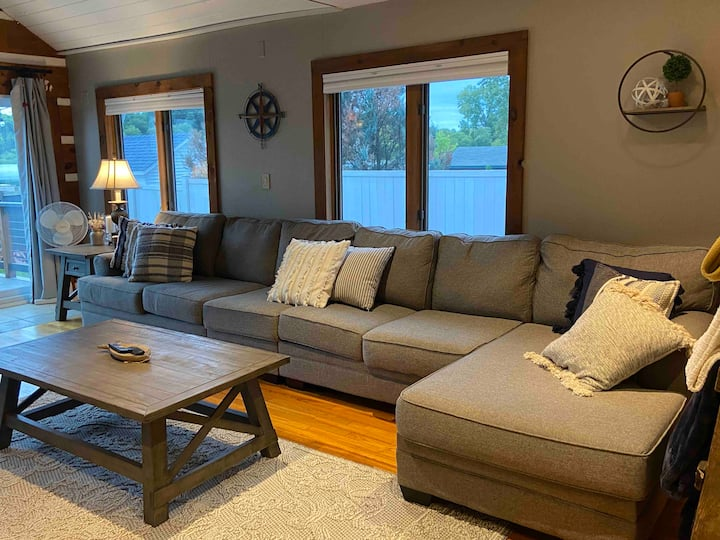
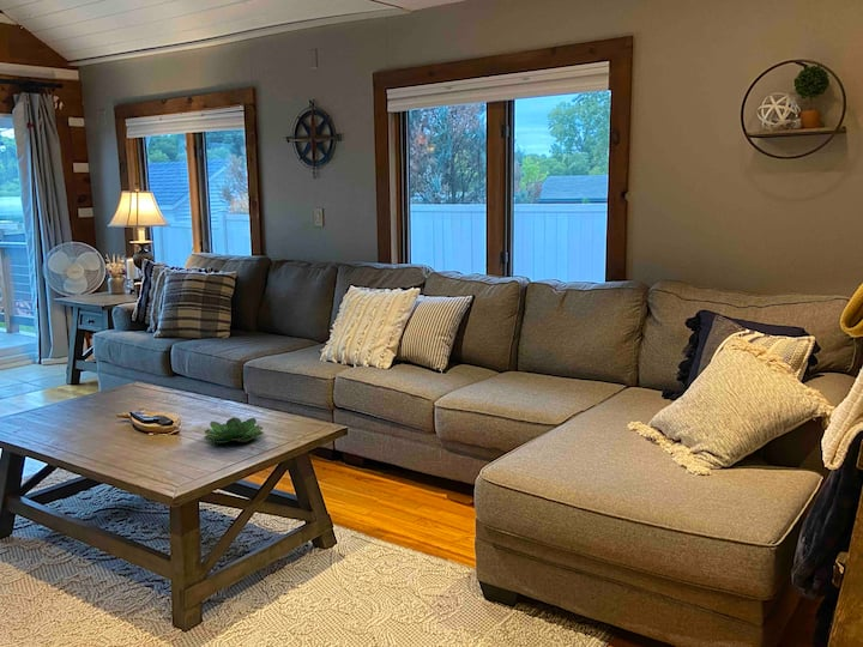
+ succulent plant [203,416,264,443]
